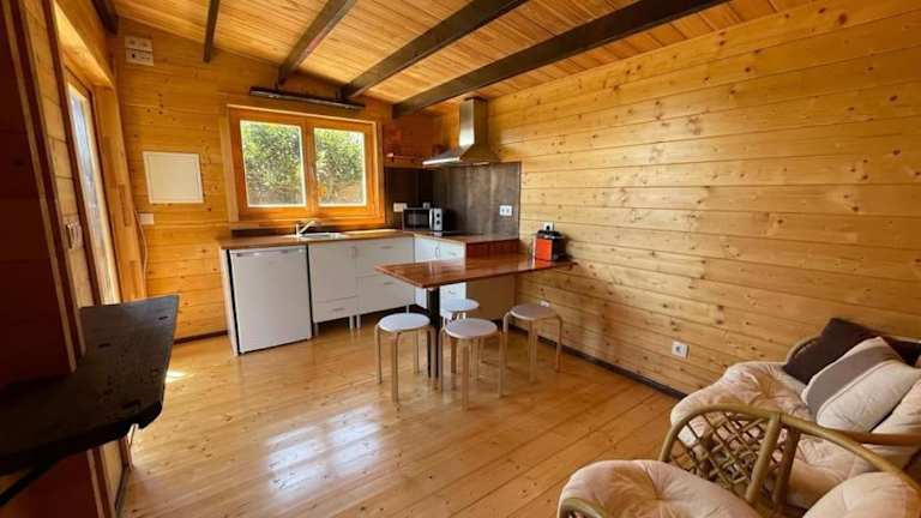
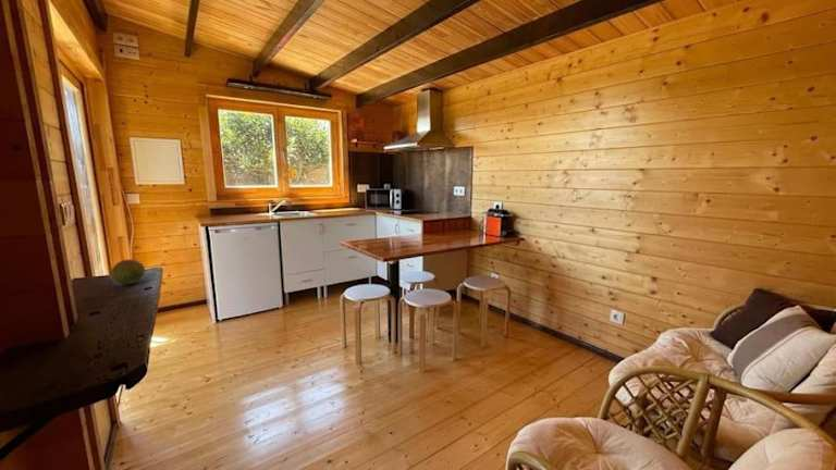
+ fruit [110,258,146,285]
